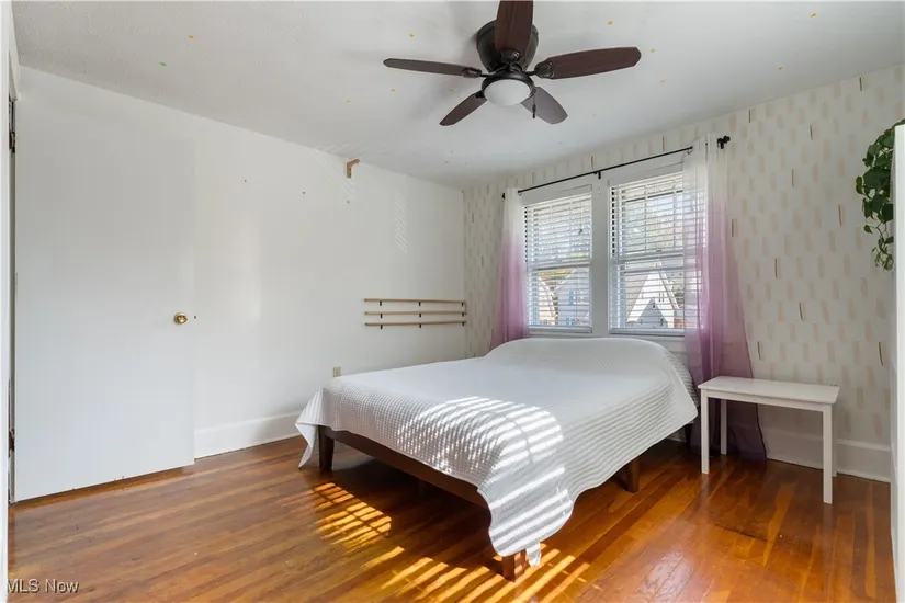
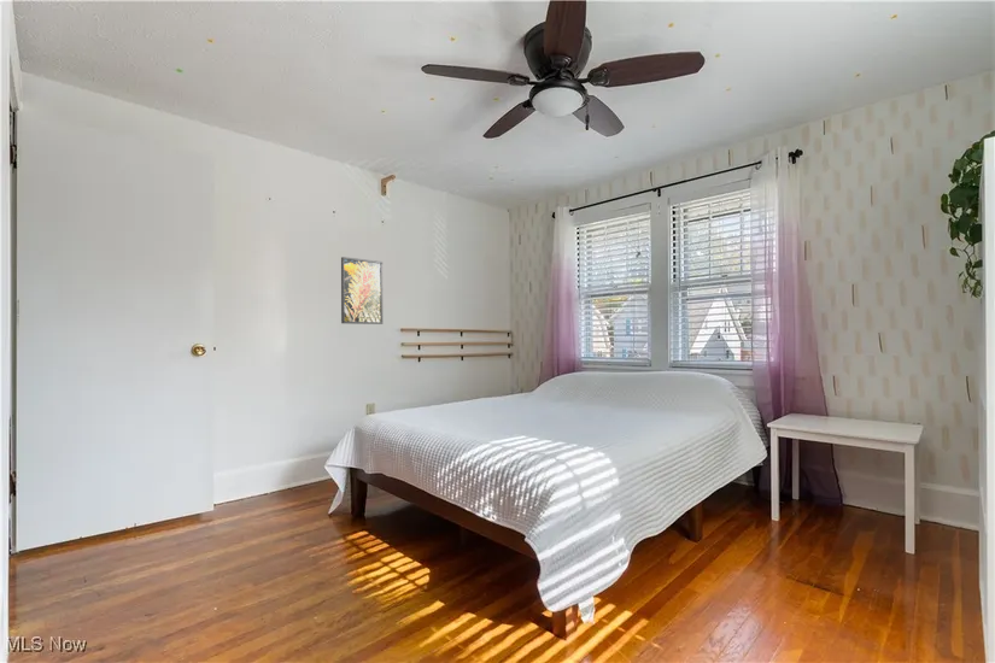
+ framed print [340,256,384,325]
